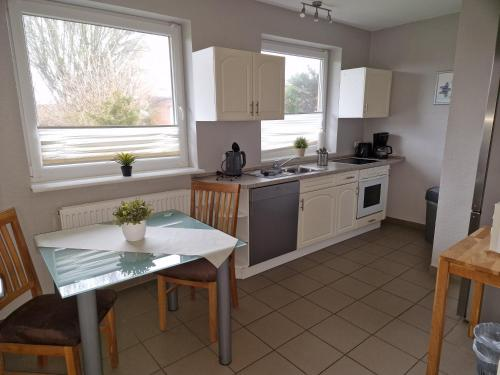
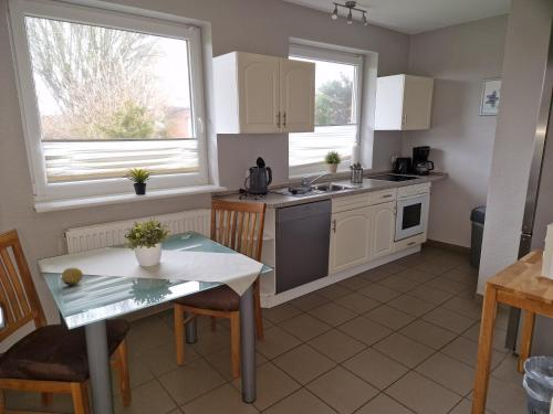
+ fruit [61,266,84,286]
